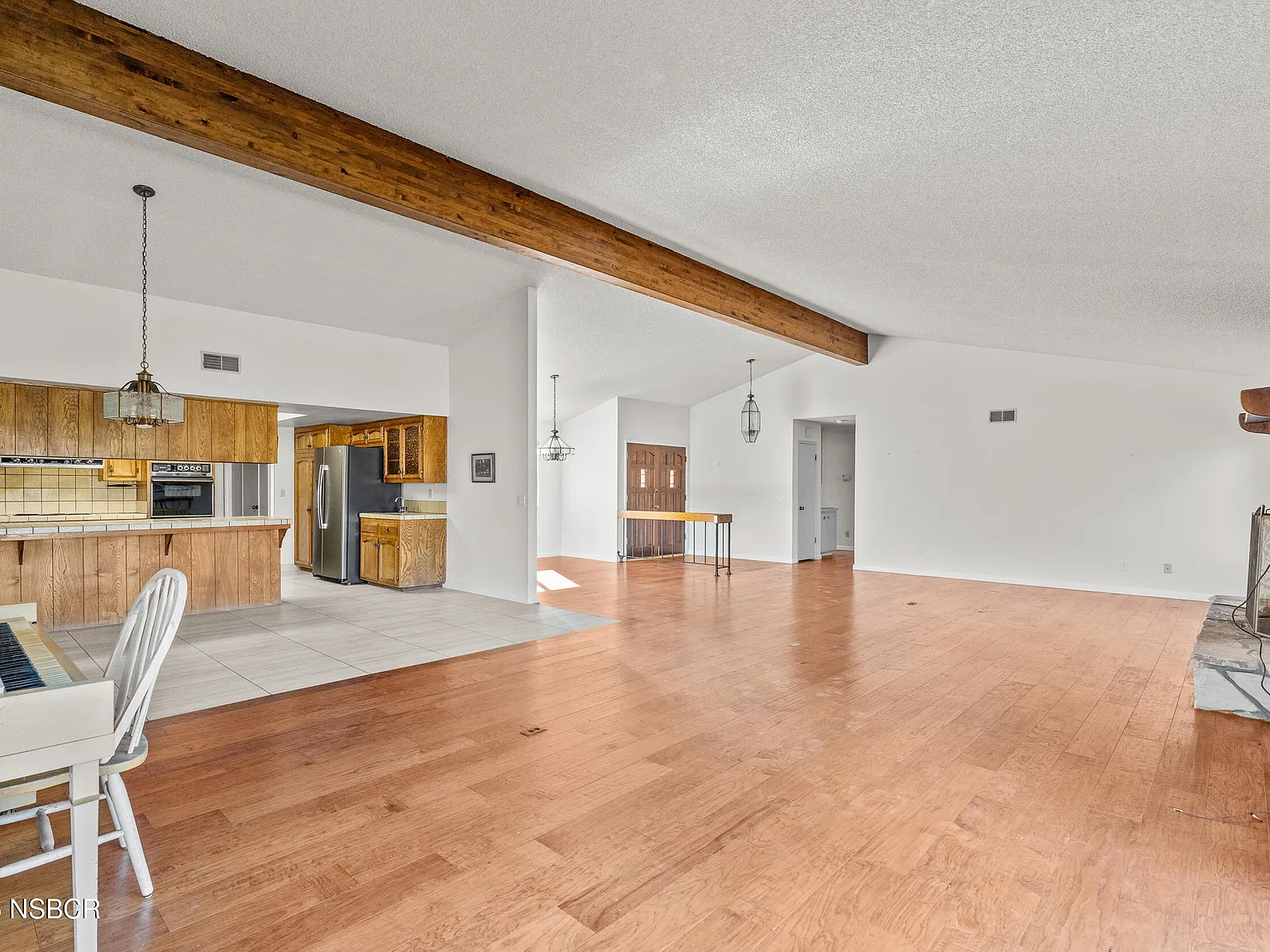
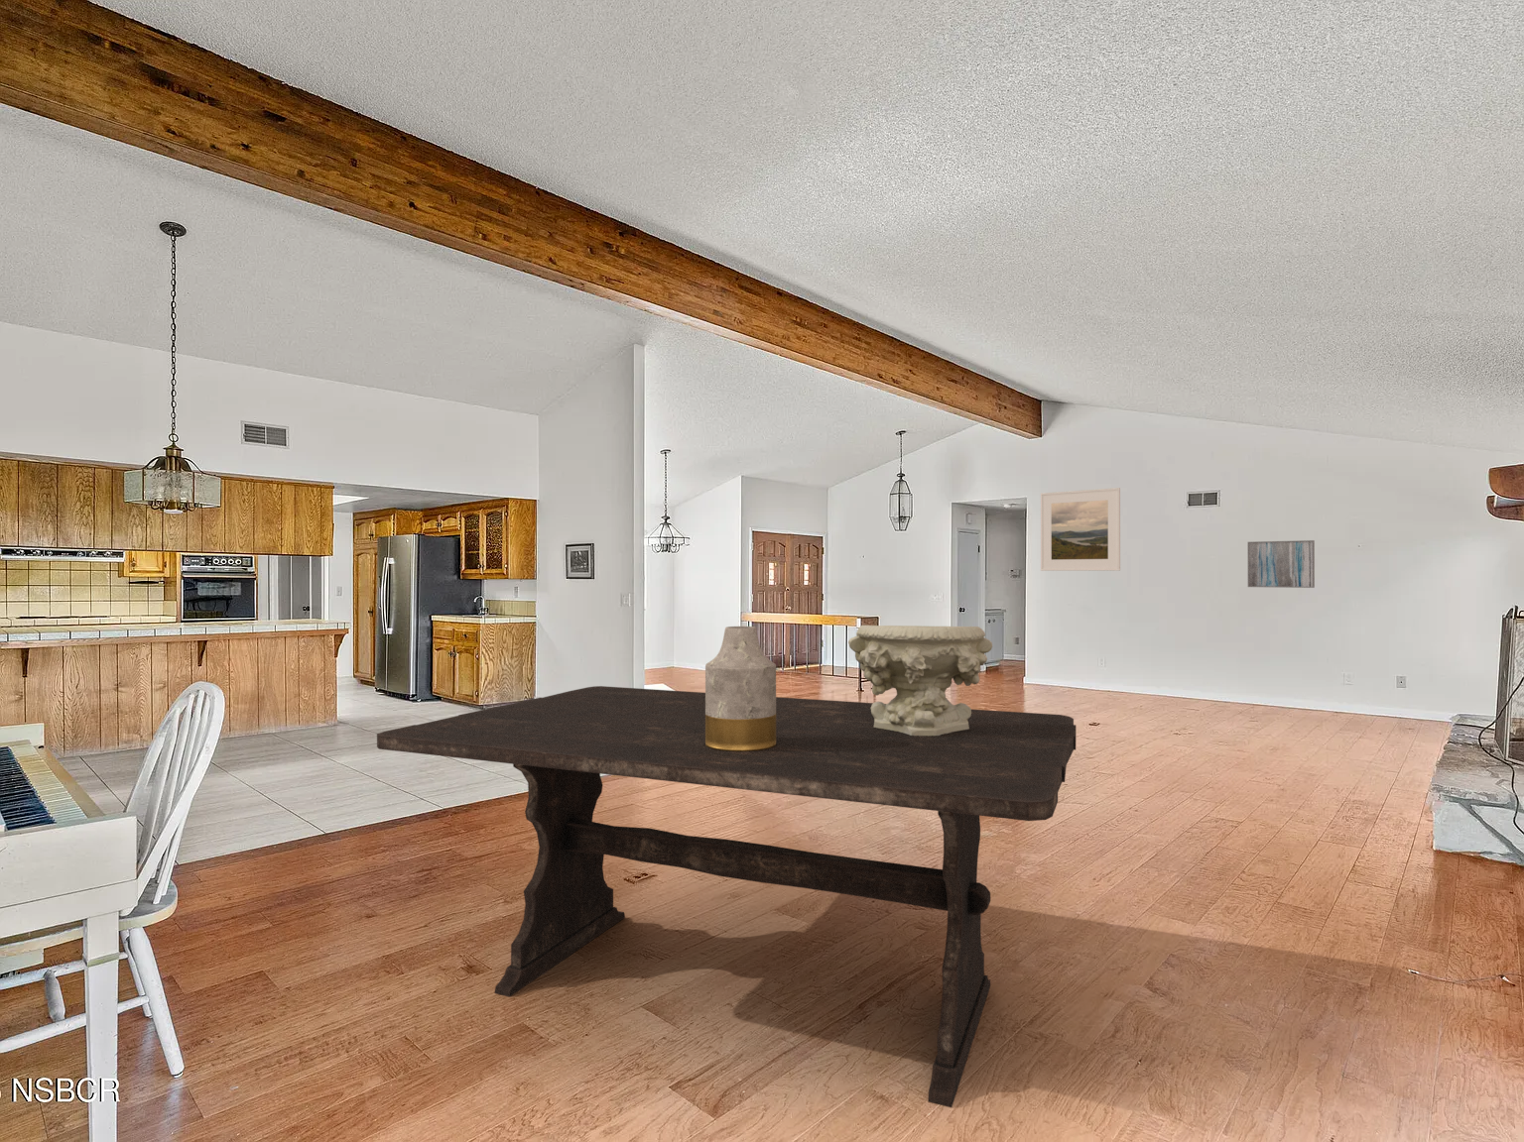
+ vase [704,625,776,751]
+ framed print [1040,487,1121,572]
+ dining table [376,685,1076,1108]
+ decorative bowl [847,625,994,735]
+ wall art [1247,540,1315,589]
